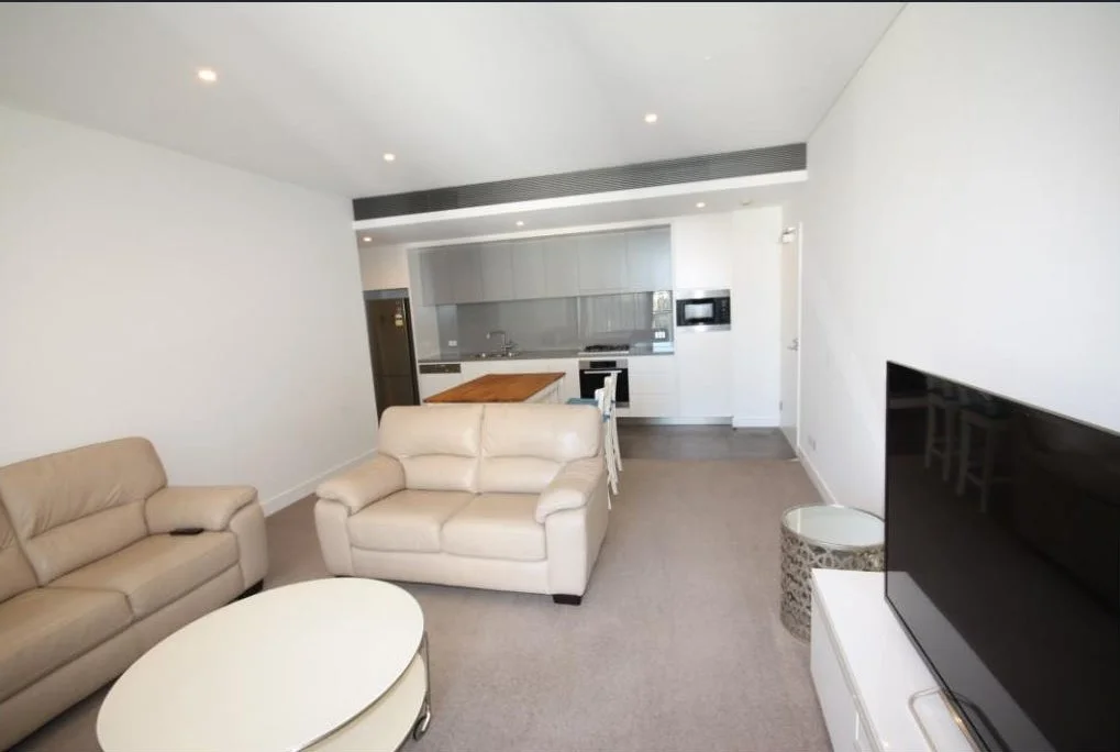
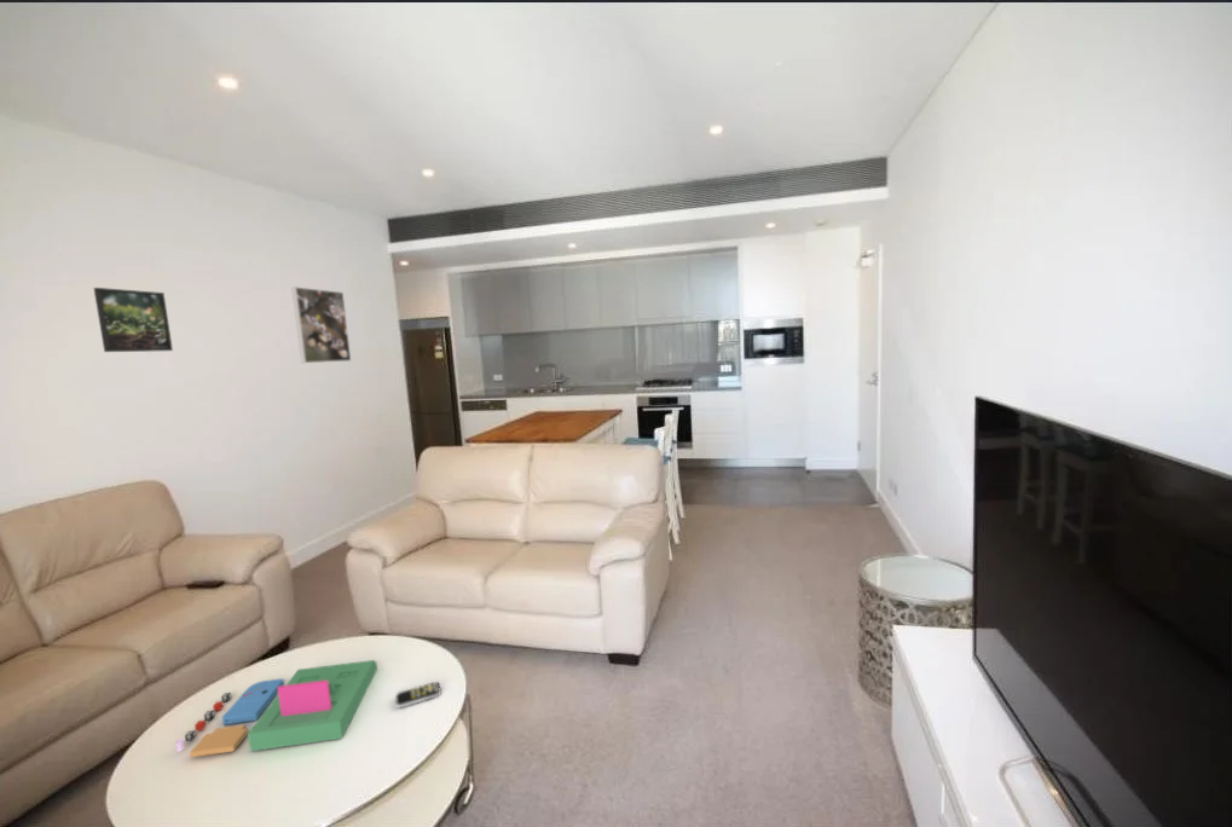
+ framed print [93,287,174,353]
+ board game [174,659,378,758]
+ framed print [291,285,352,364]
+ remote control [394,681,443,709]
